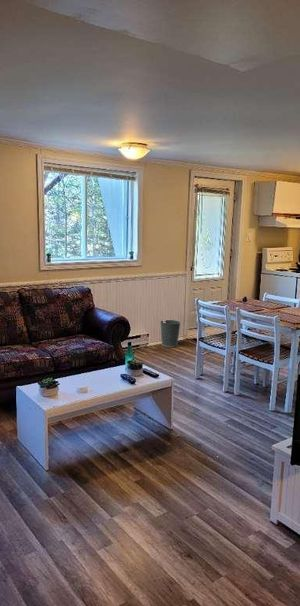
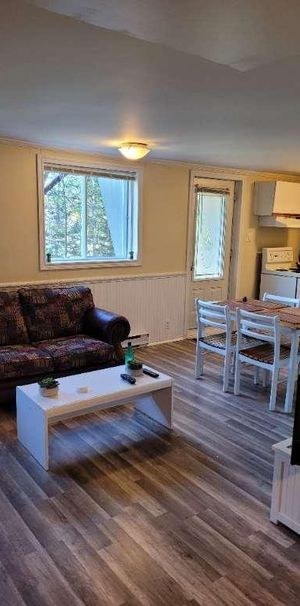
- wastebasket [159,319,182,348]
